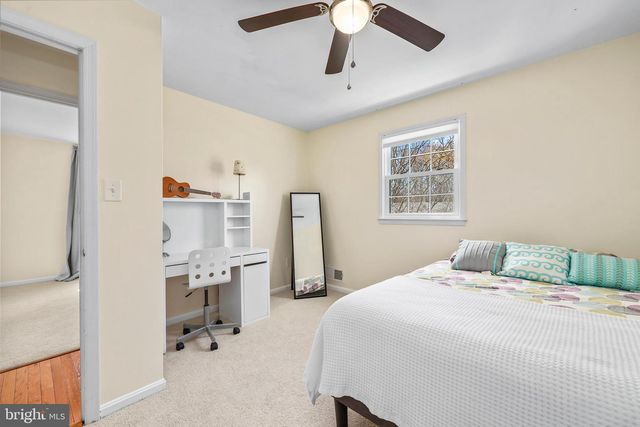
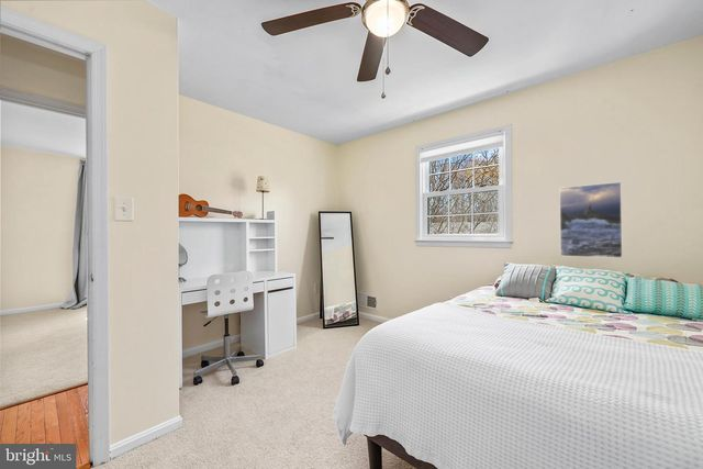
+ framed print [558,181,624,259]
